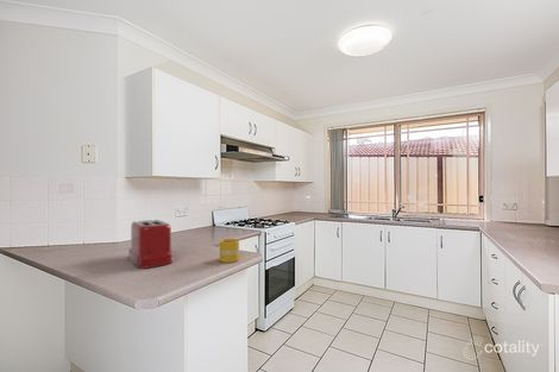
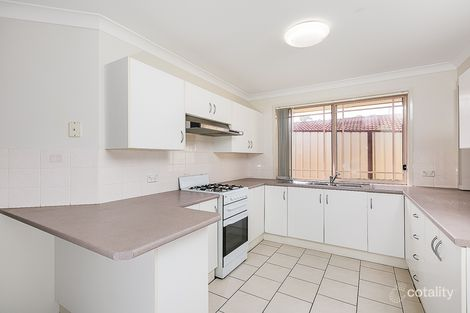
- toaster [127,219,175,270]
- mug [219,238,240,264]
